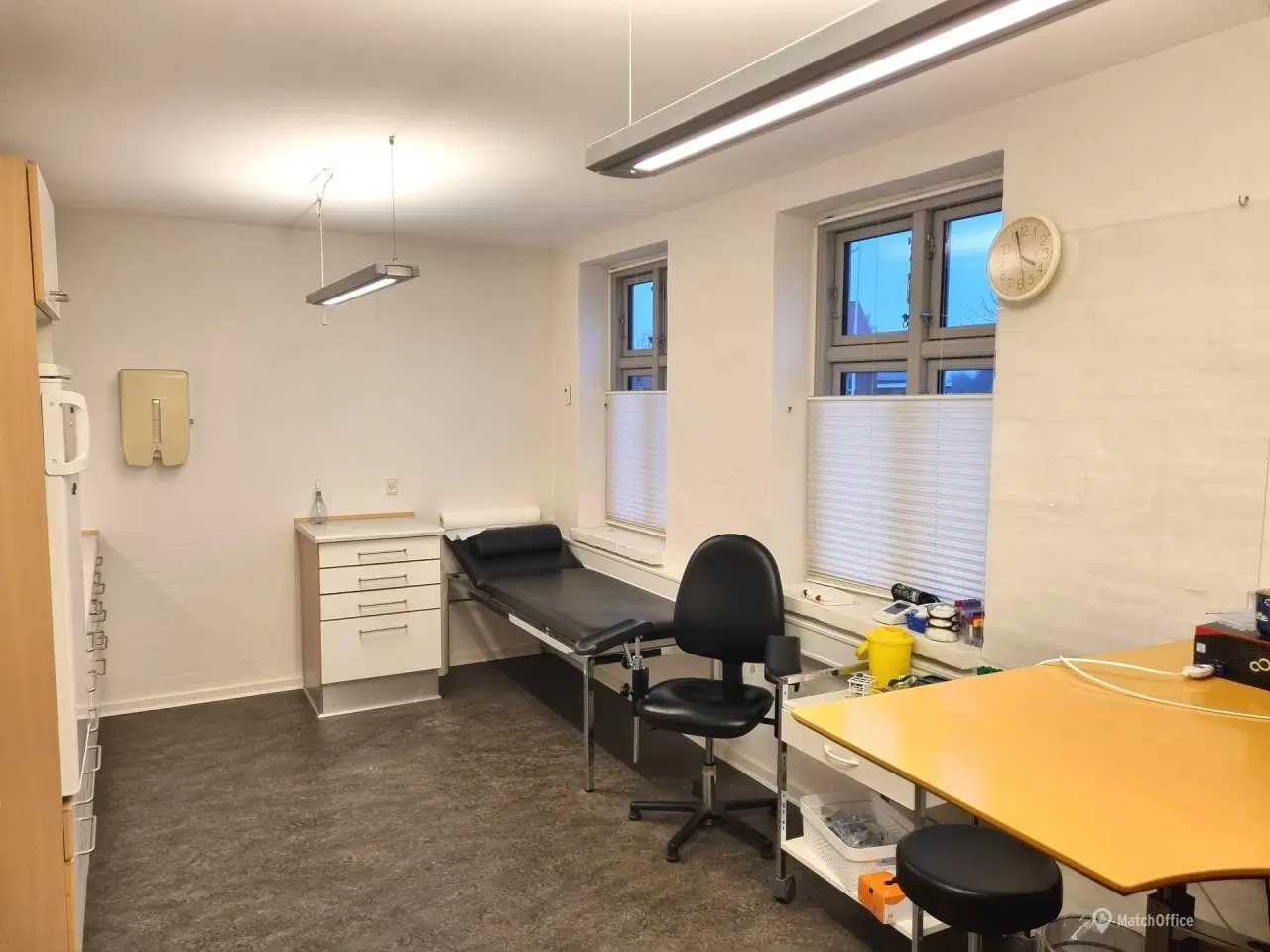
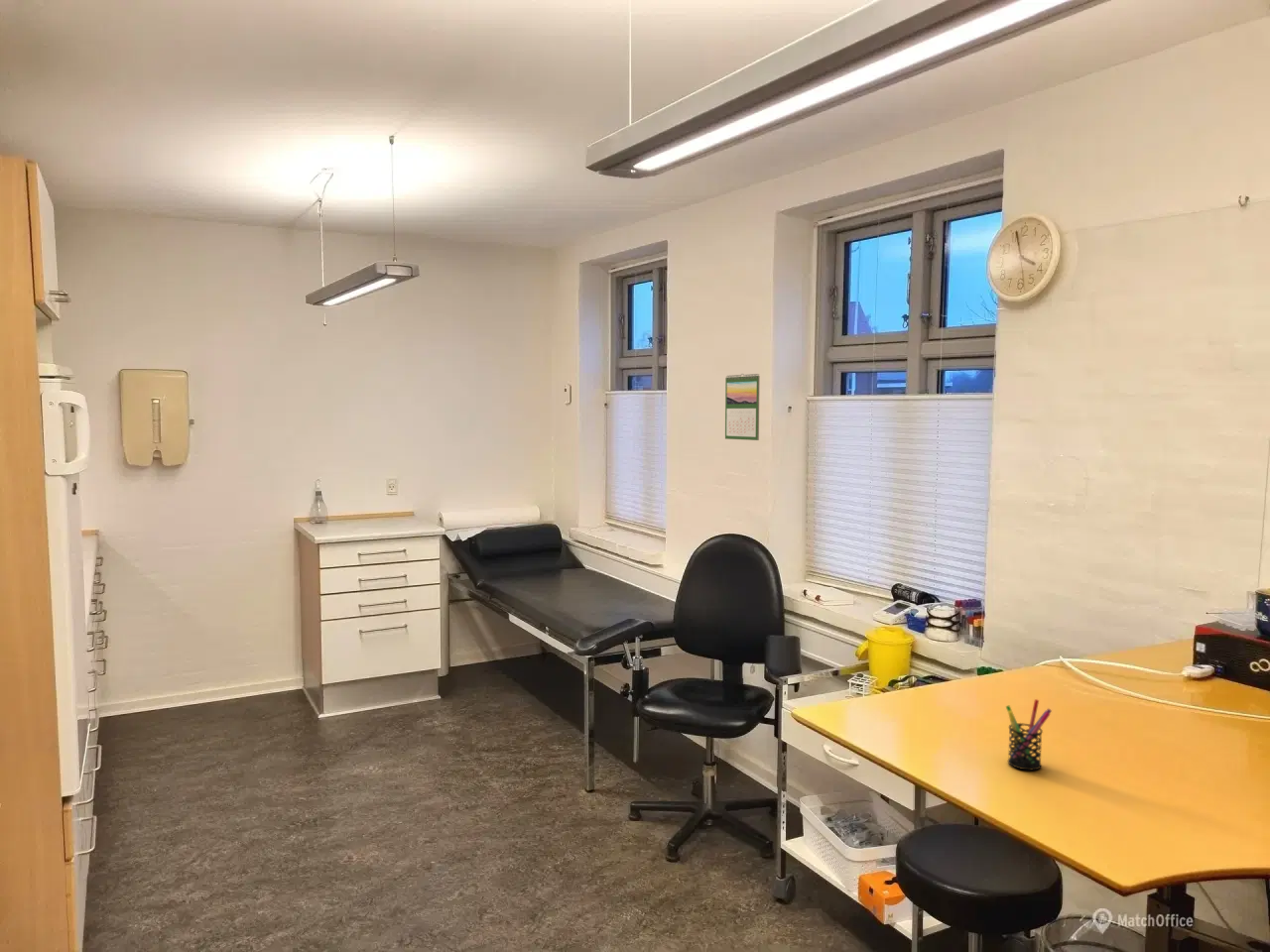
+ pen holder [1005,698,1053,772]
+ calendar [724,373,761,441]
